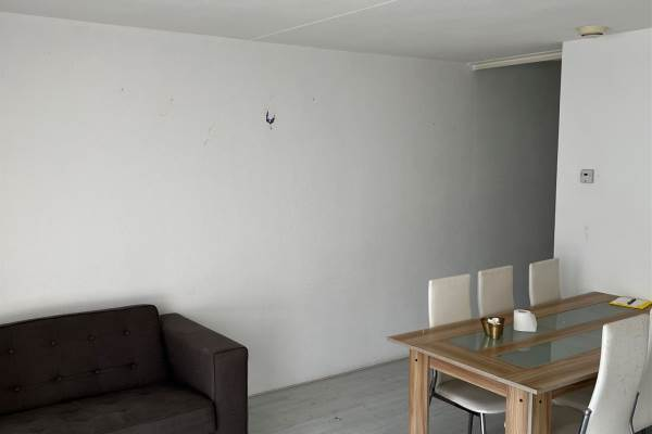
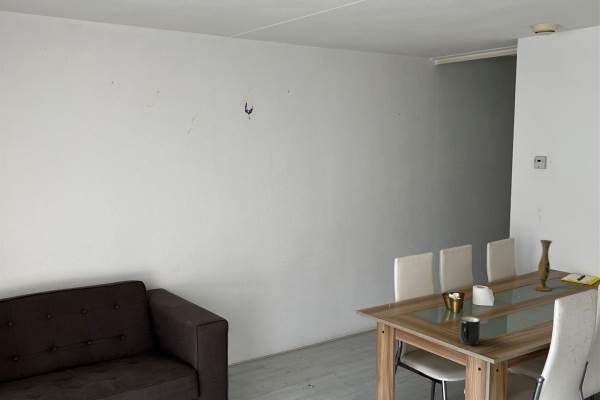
+ mug [459,316,481,346]
+ vase [532,239,554,292]
